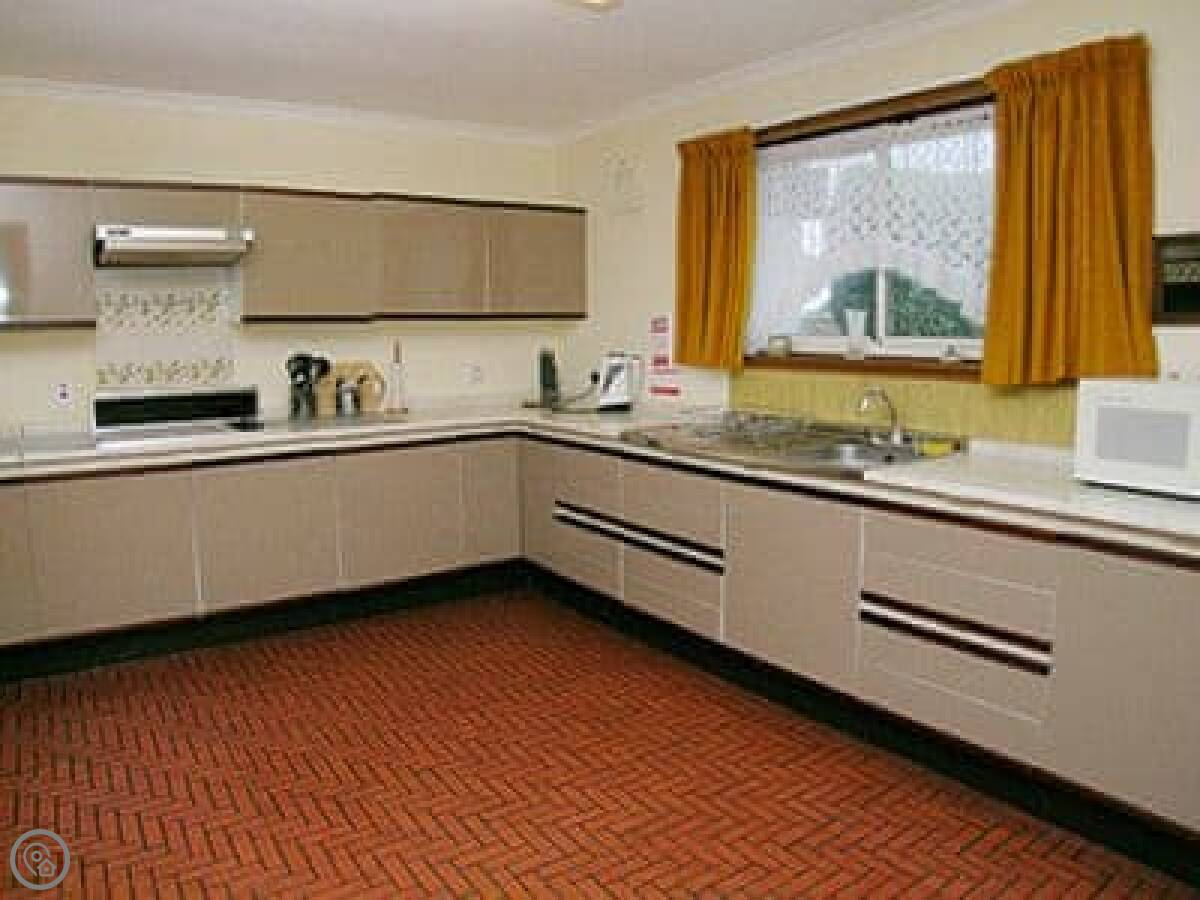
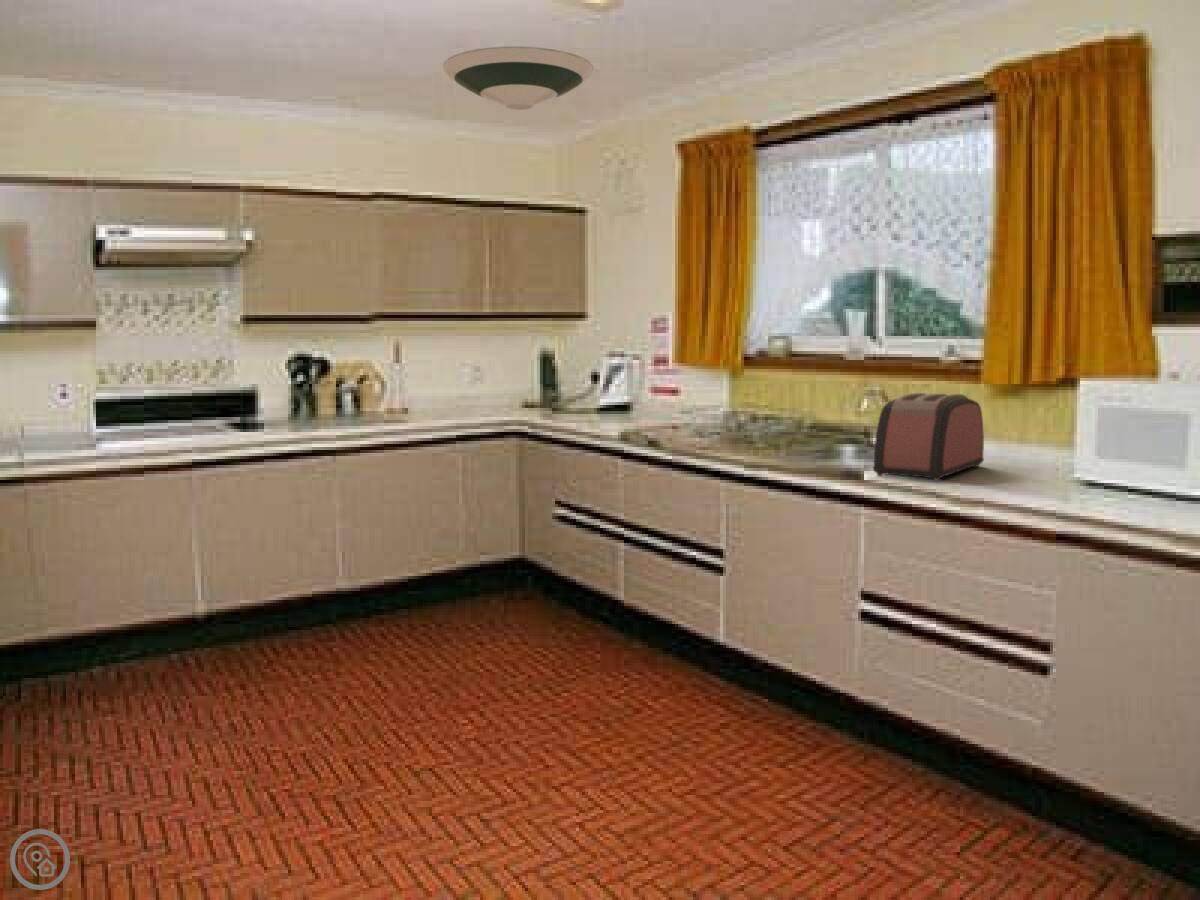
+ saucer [442,46,595,111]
+ toaster [872,392,985,482]
